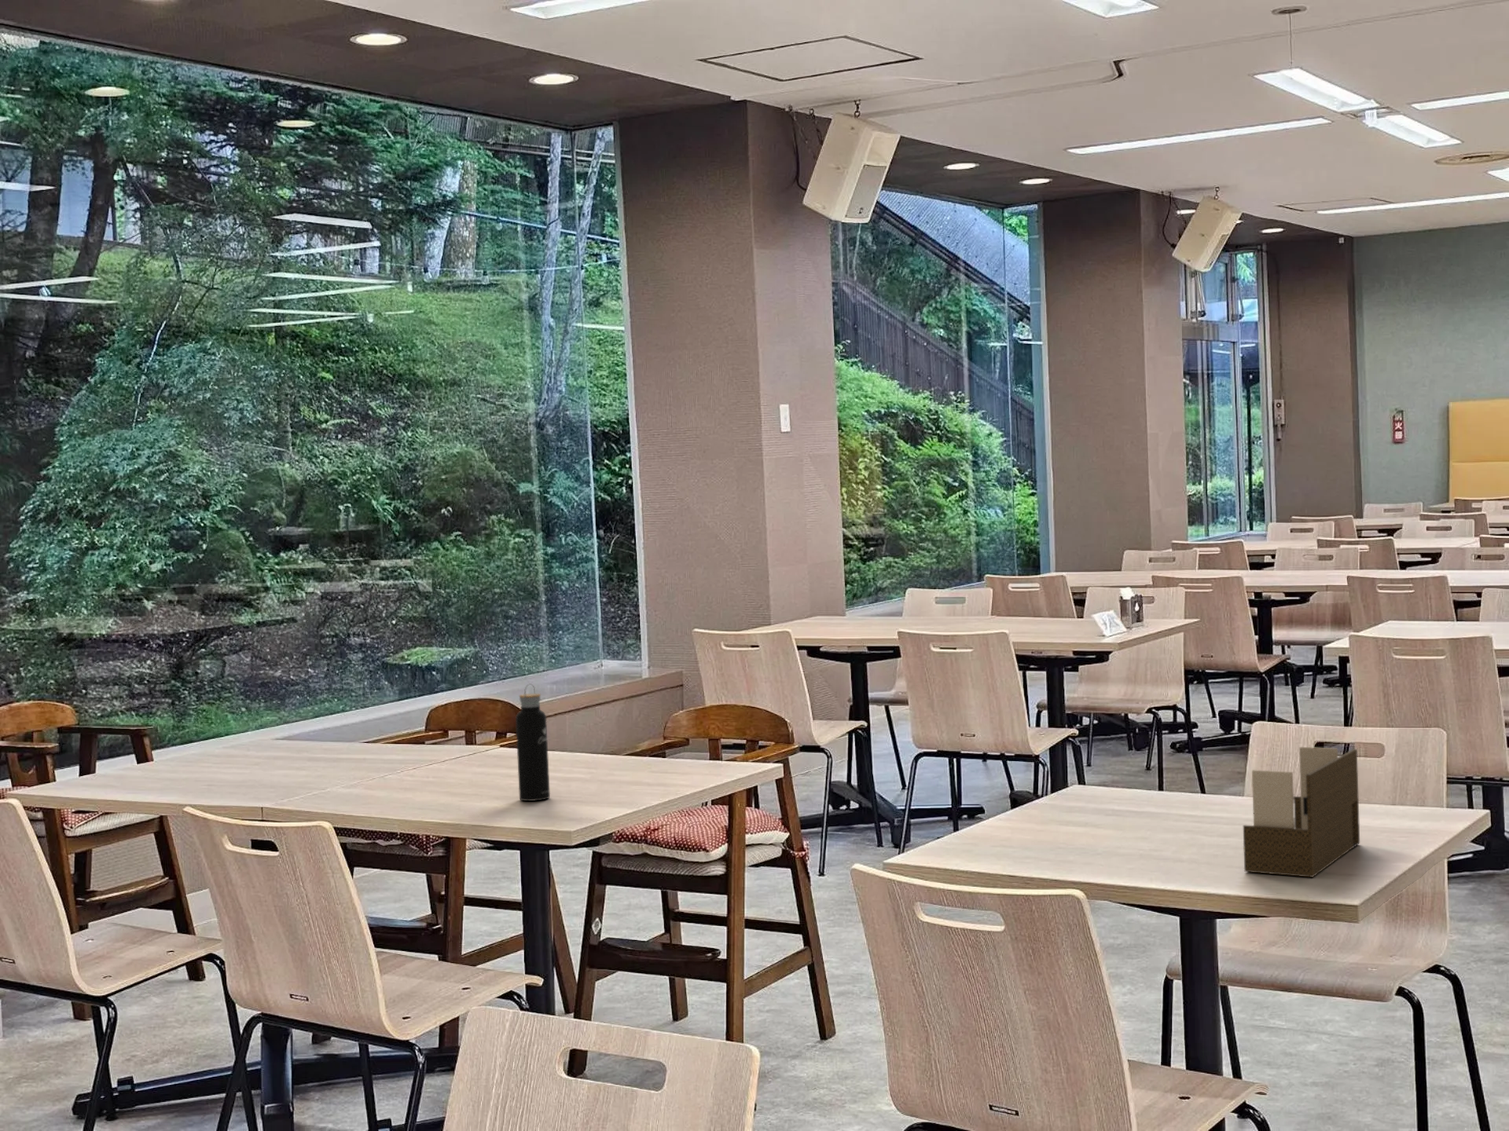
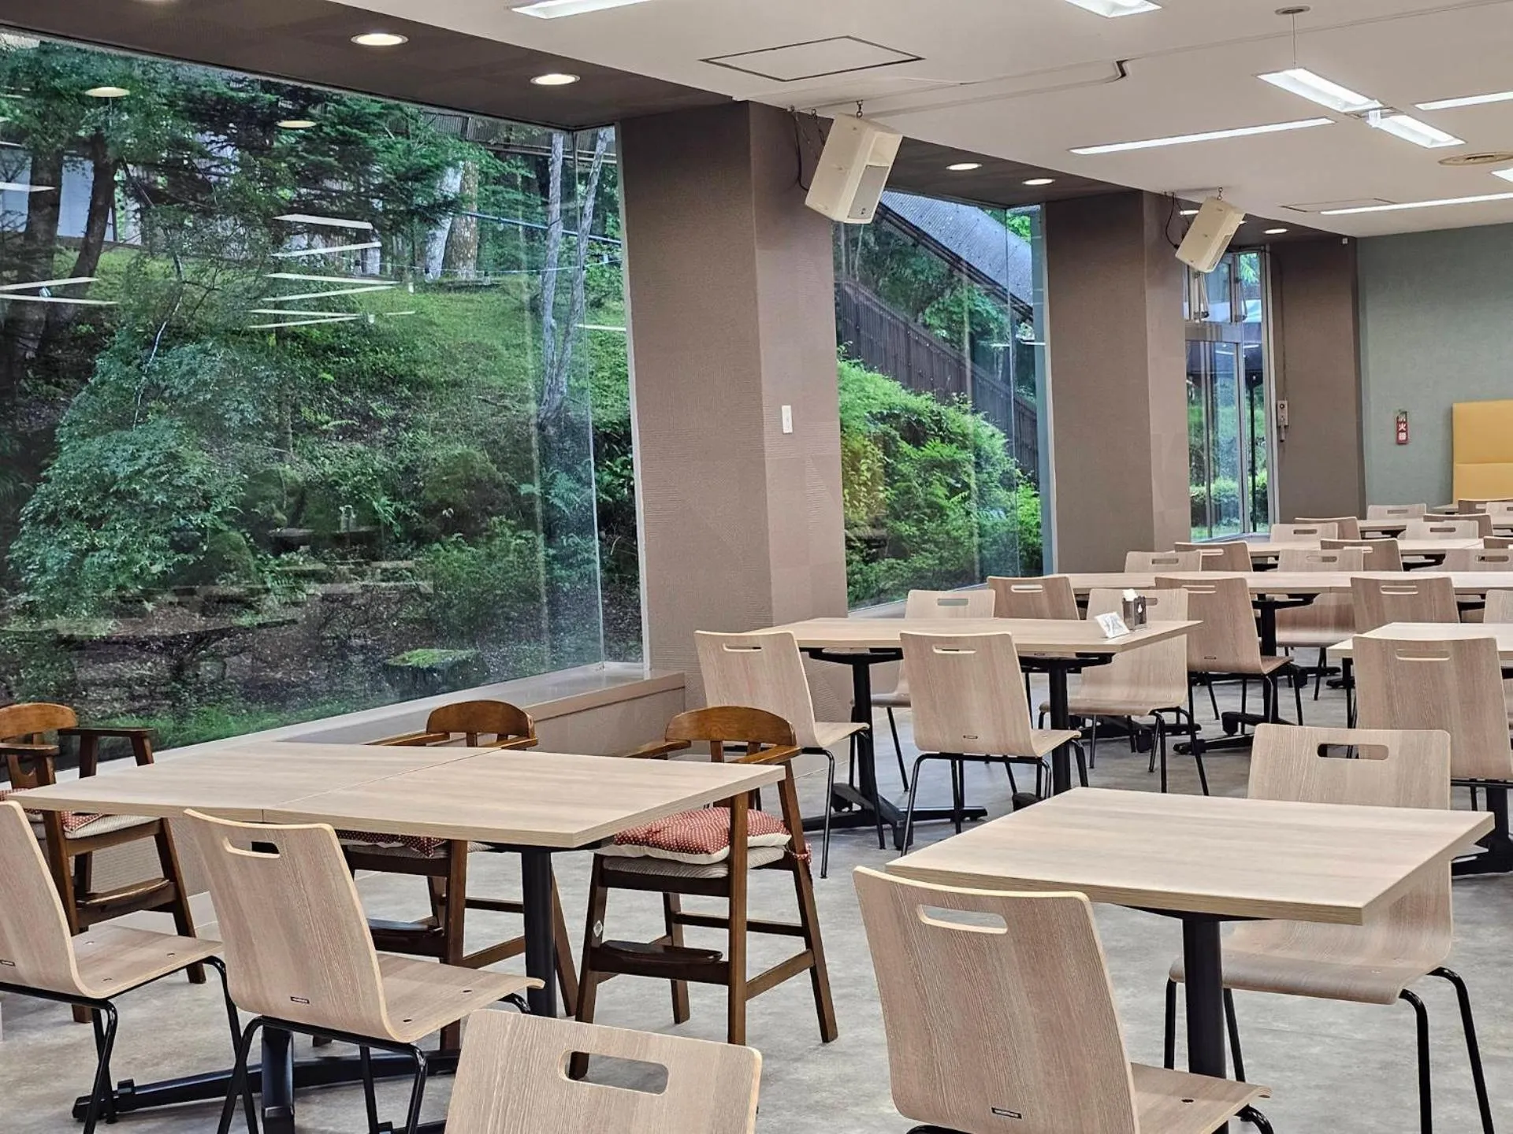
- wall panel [1243,746,1360,878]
- water bottle [514,683,551,802]
